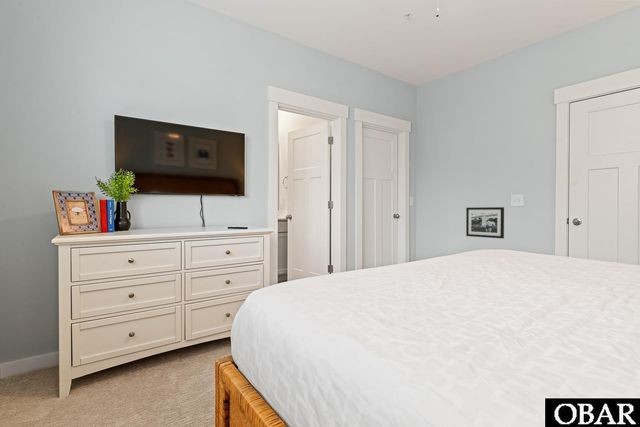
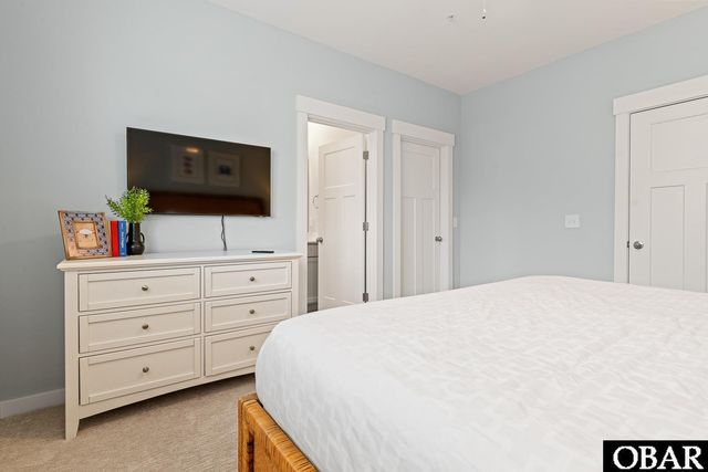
- picture frame [465,206,505,239]
